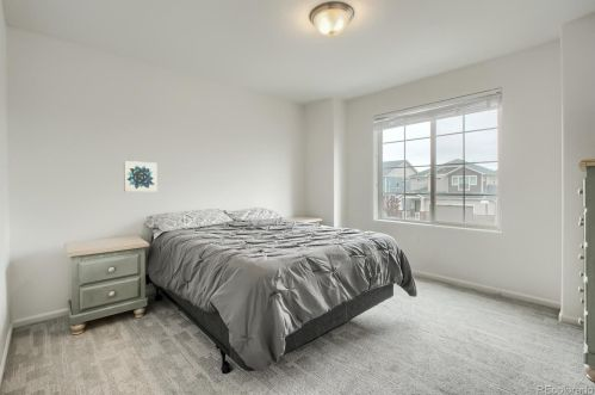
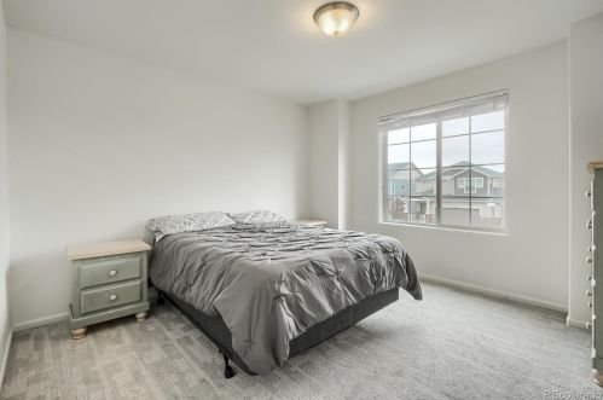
- wall art [123,160,159,192]
